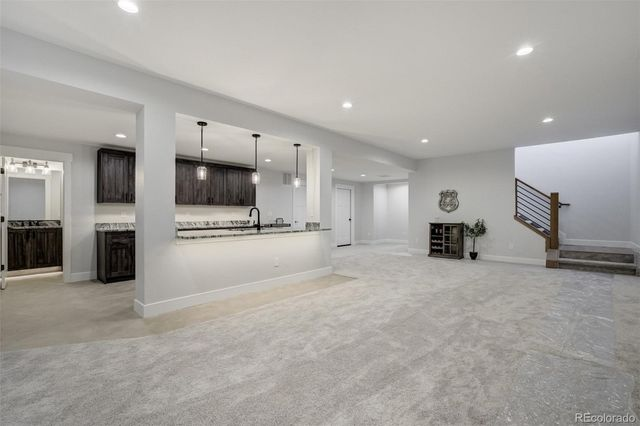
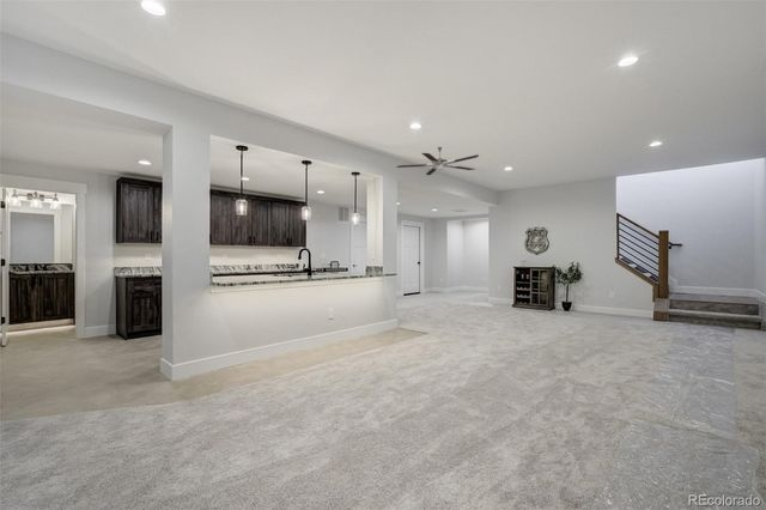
+ ceiling fan [395,146,480,176]
